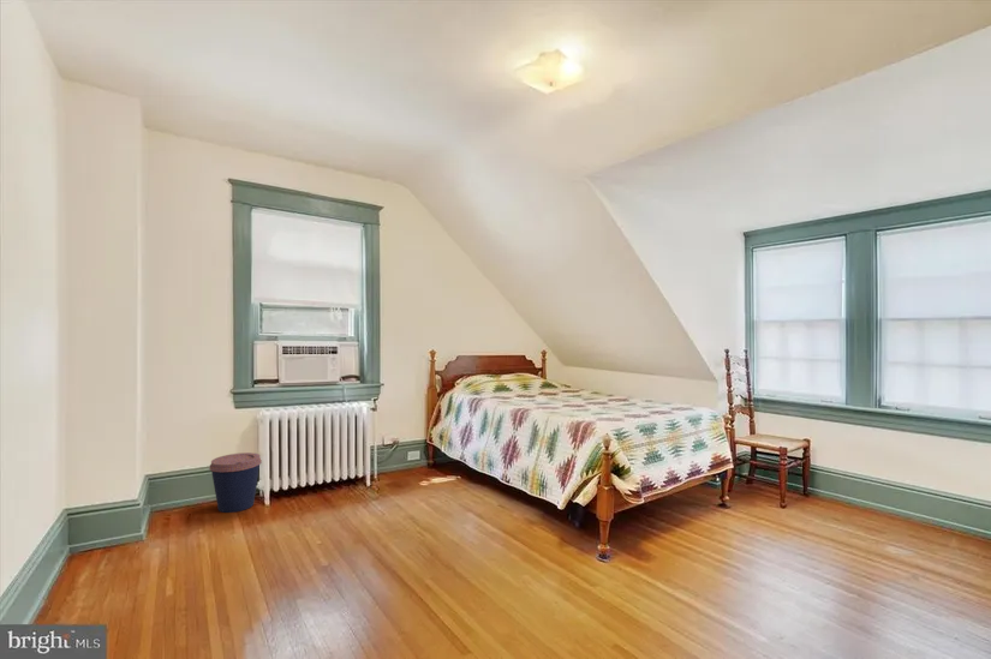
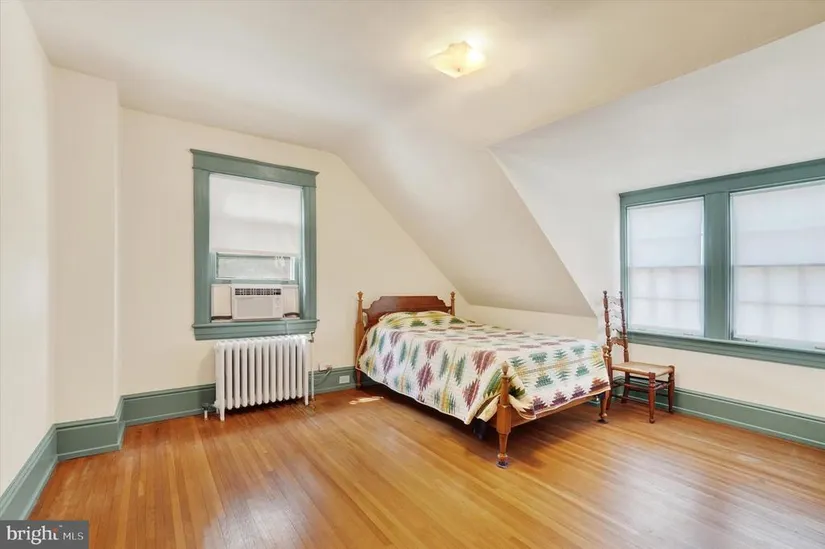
- coffee cup [208,451,263,514]
